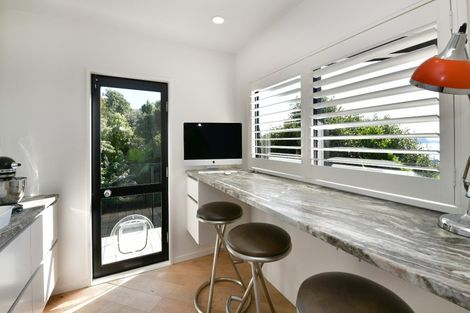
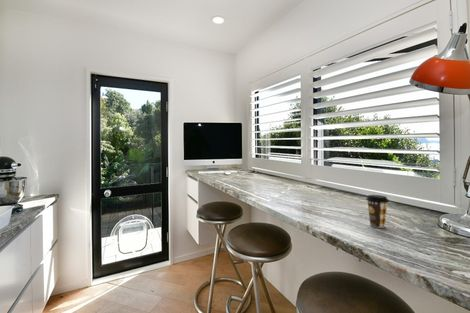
+ coffee cup [365,194,390,229]
